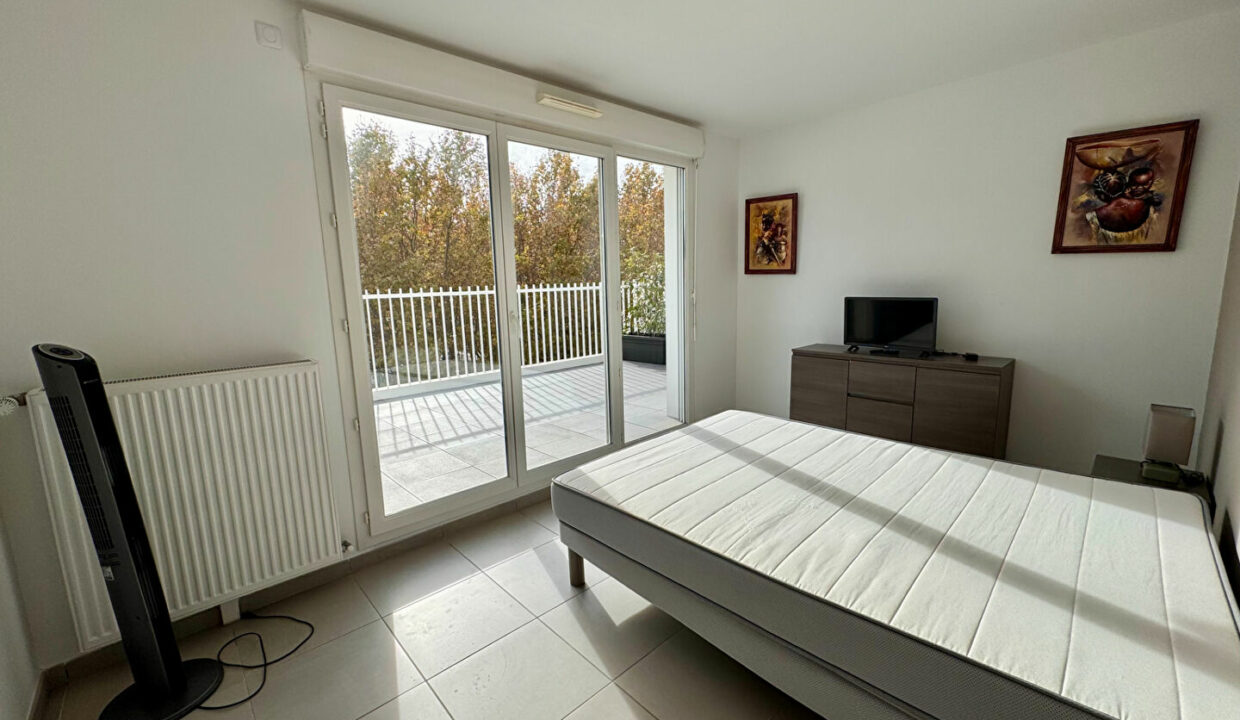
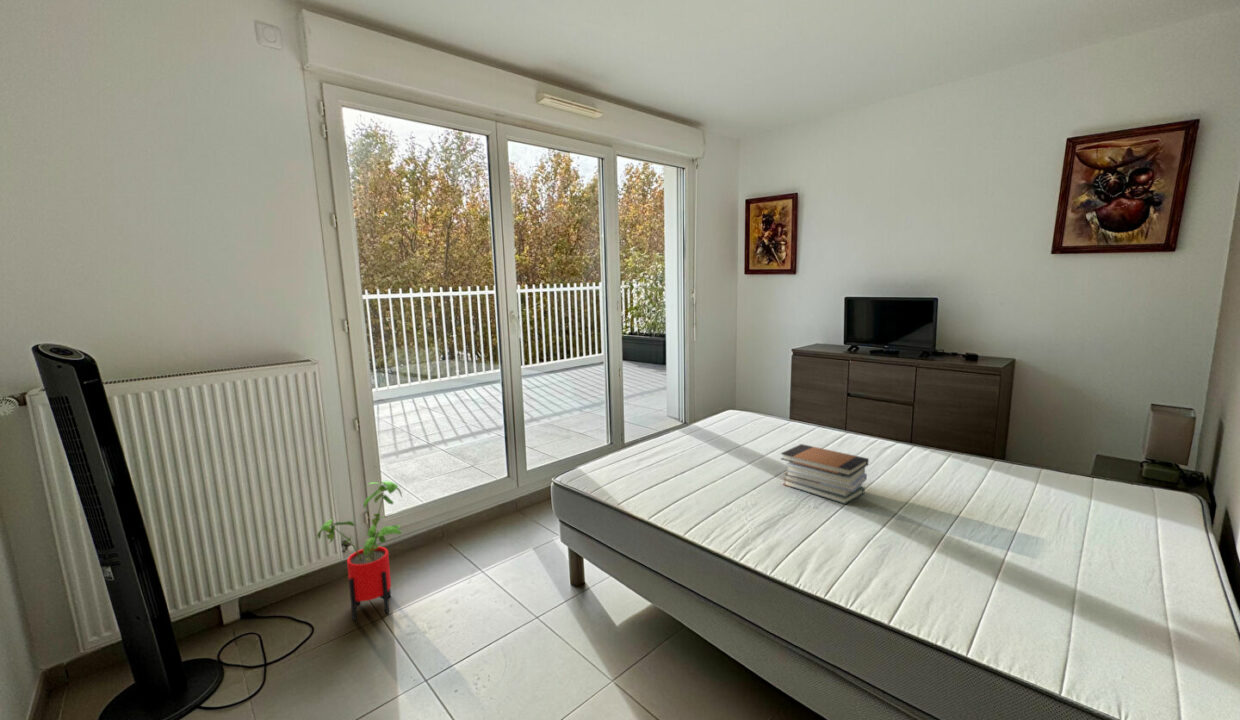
+ book stack [780,443,870,505]
+ house plant [316,480,403,622]
